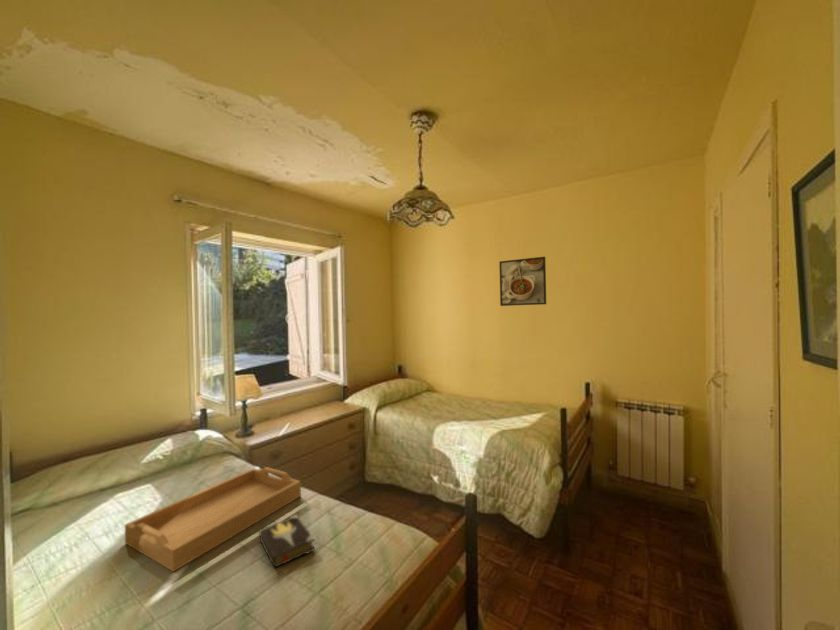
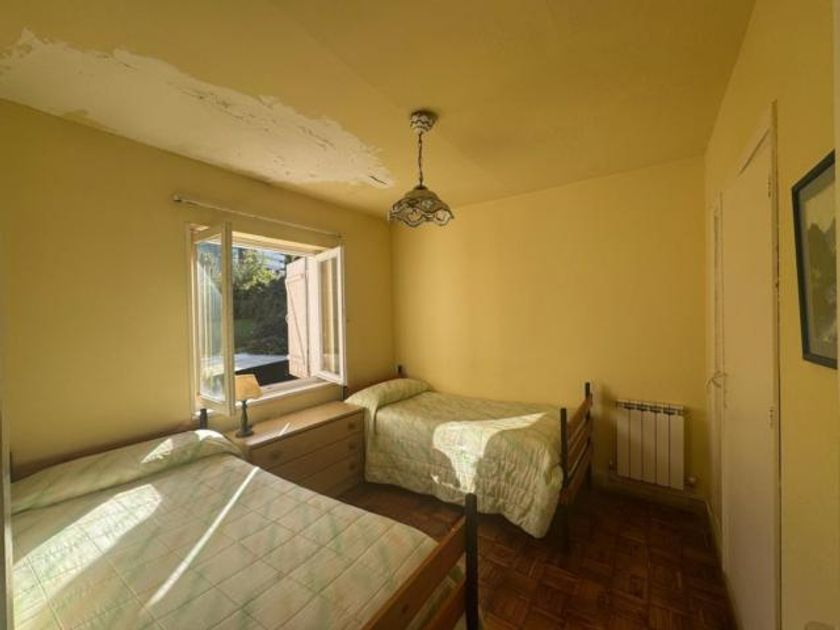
- serving tray [124,466,302,573]
- hardback book [258,514,316,569]
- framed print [498,256,547,307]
